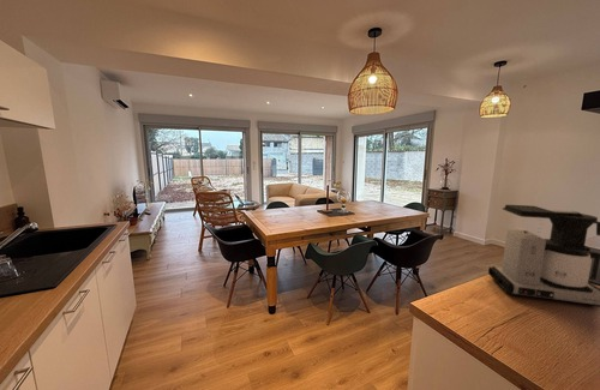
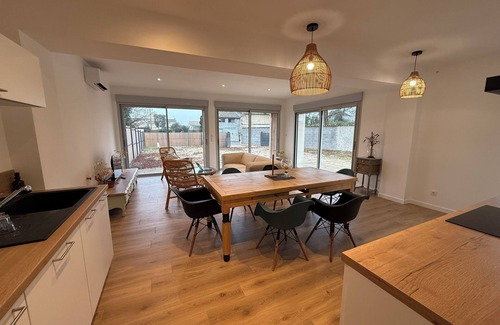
- coffee maker [487,204,600,308]
